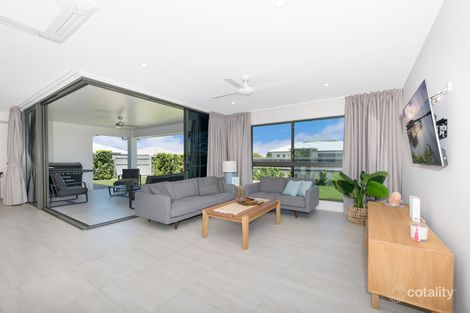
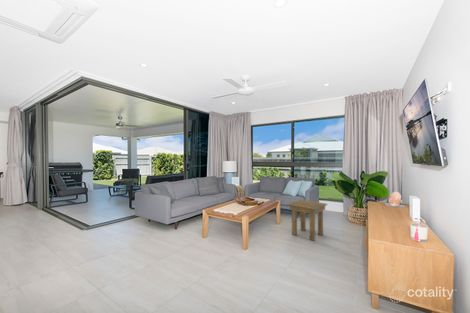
+ side table [286,199,328,242]
